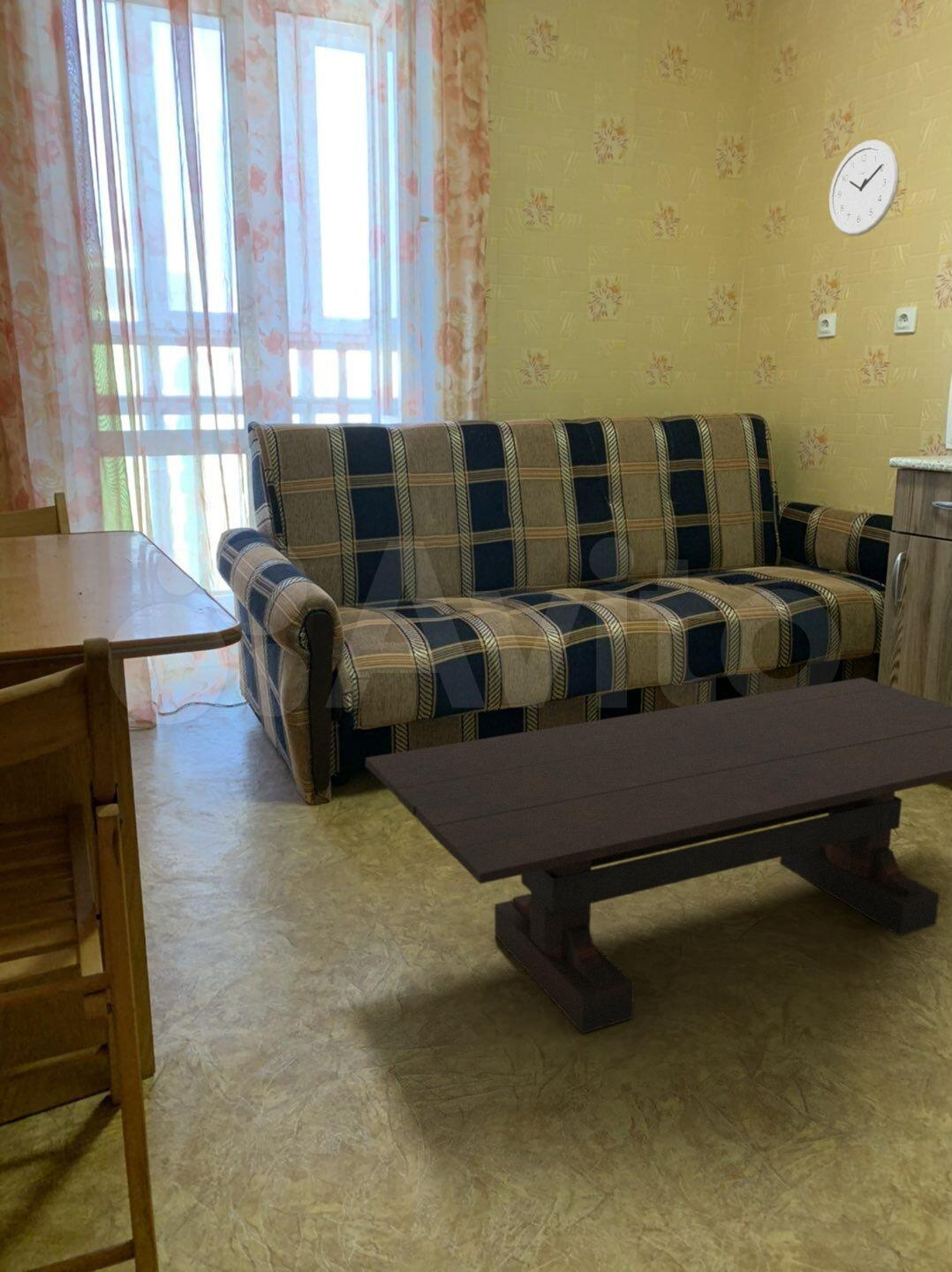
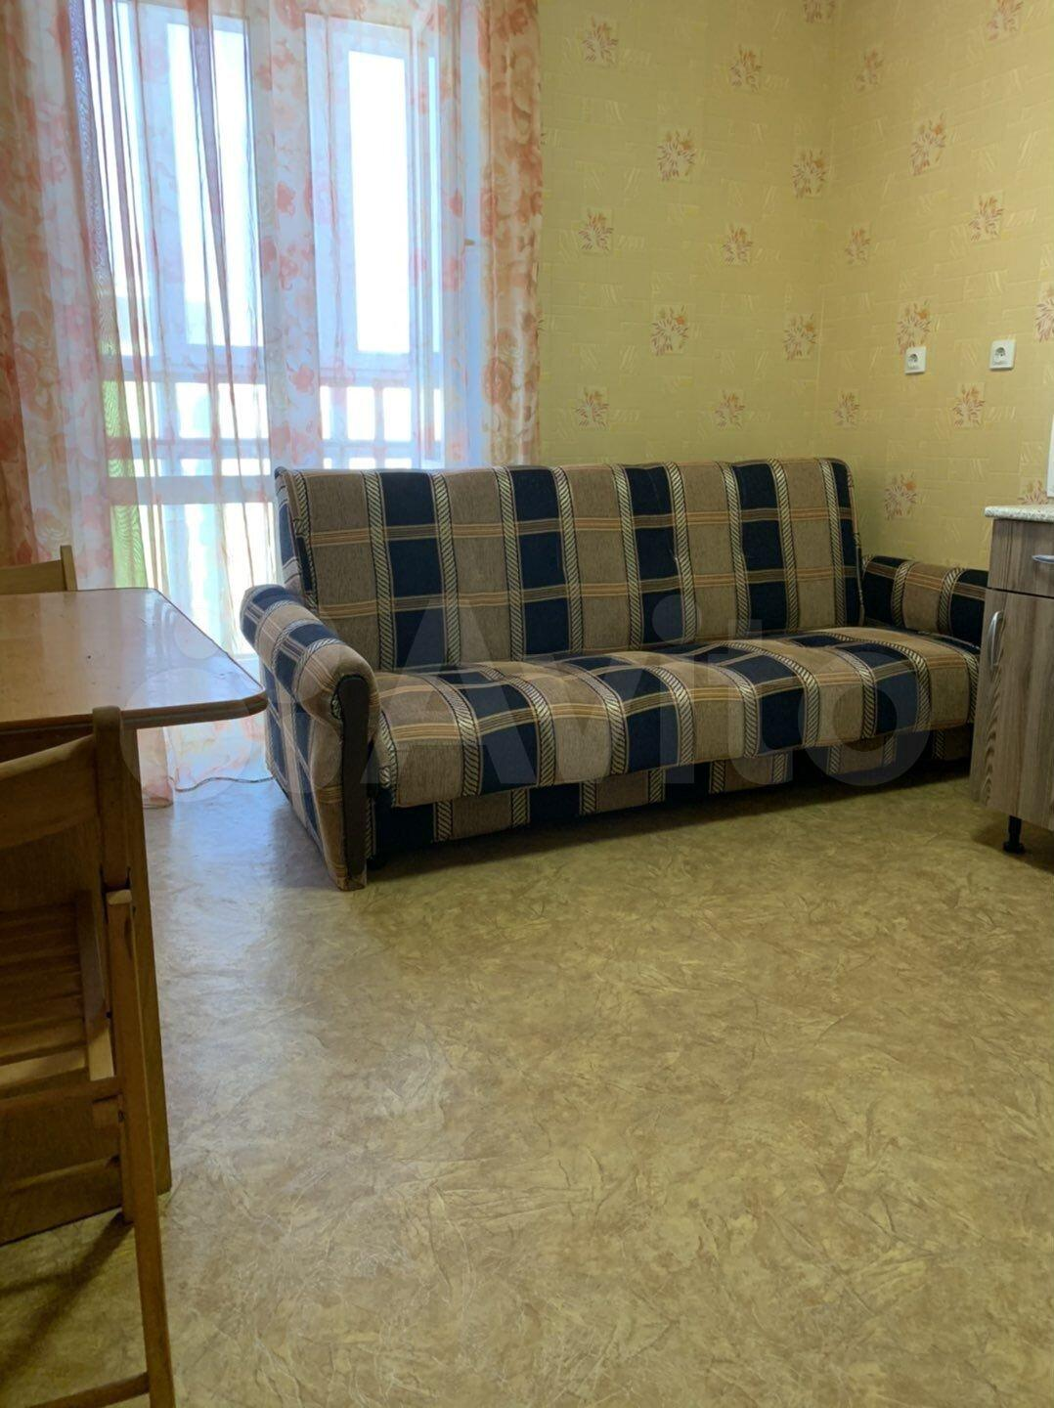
- wall clock [828,139,900,237]
- coffee table [364,677,952,1034]
